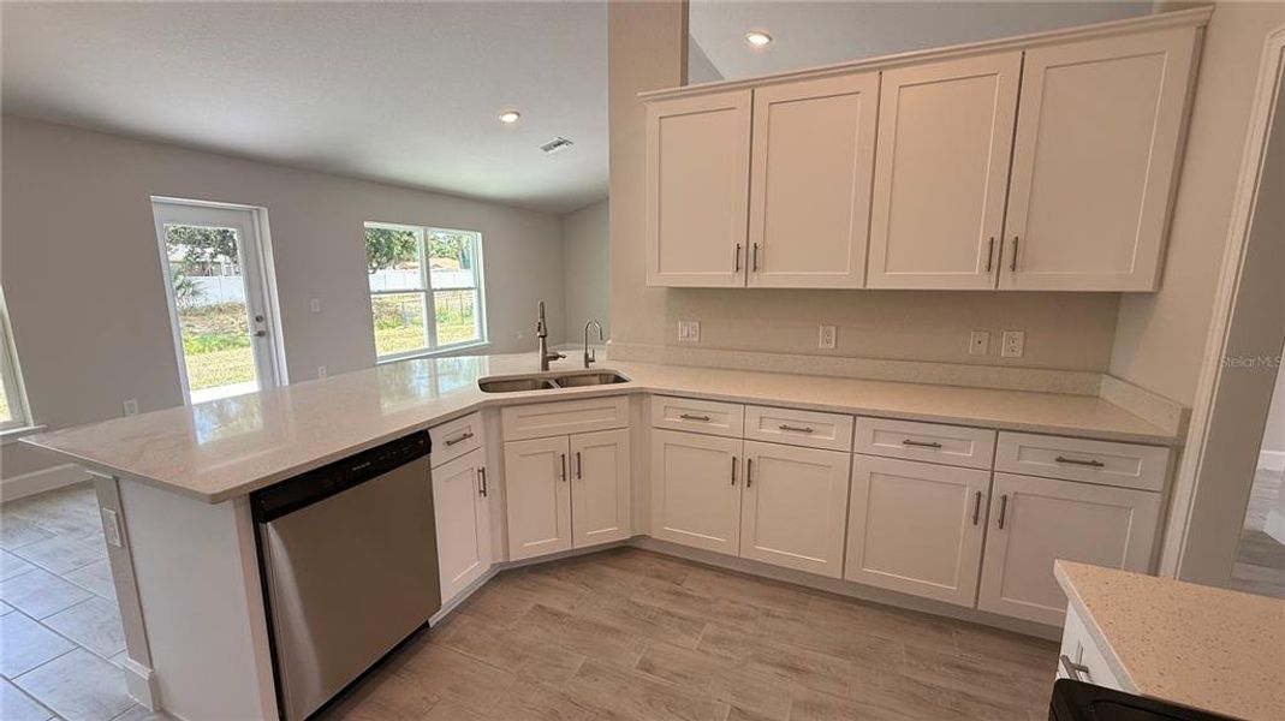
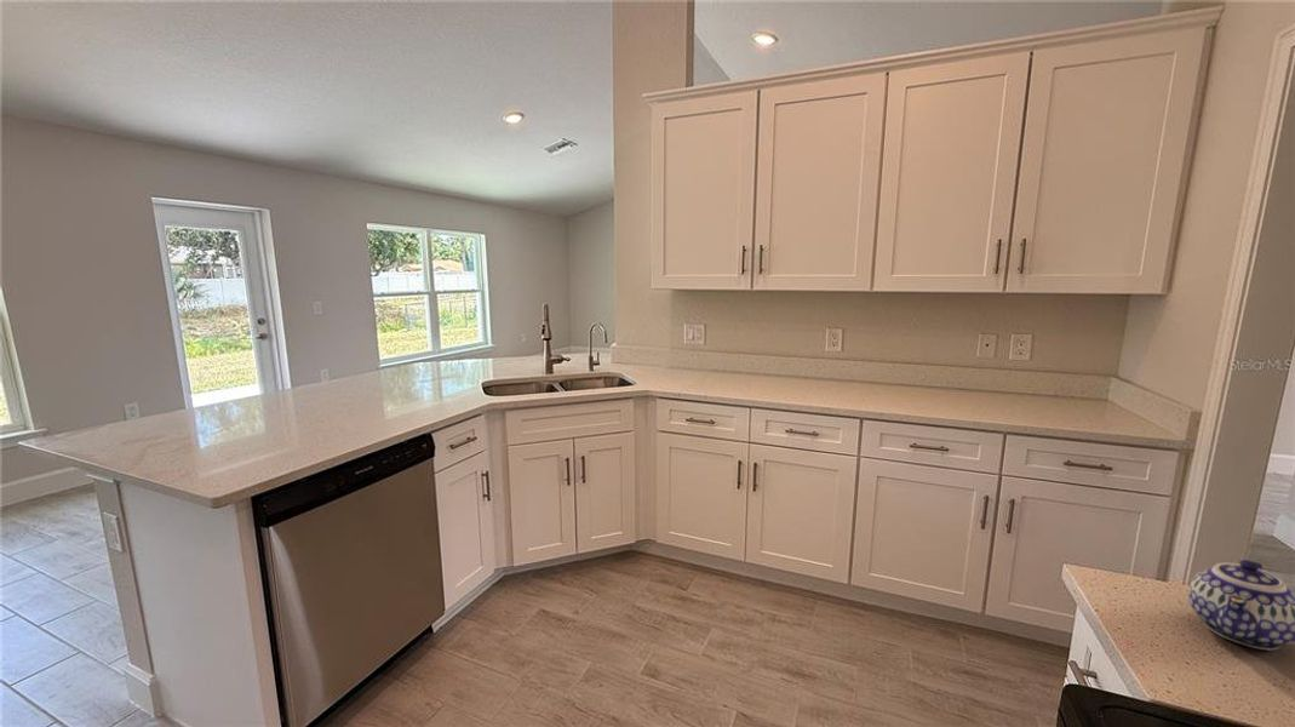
+ teapot [1187,559,1295,651]
